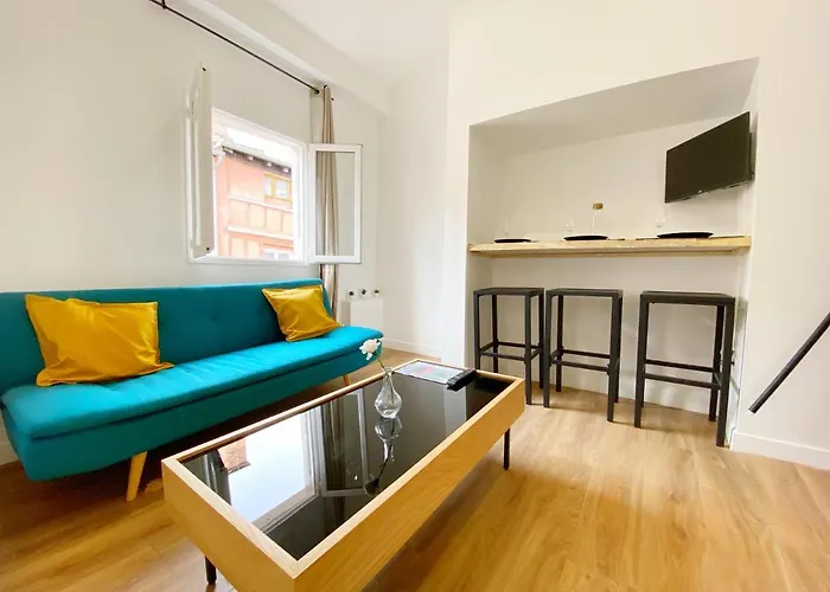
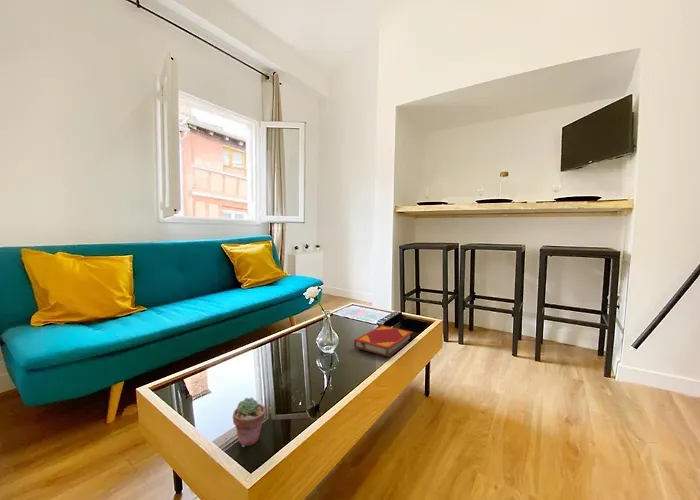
+ hardback book [353,324,414,358]
+ potted succulent [232,396,267,448]
